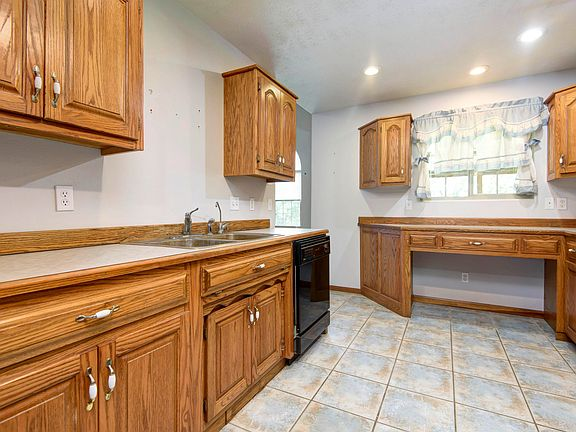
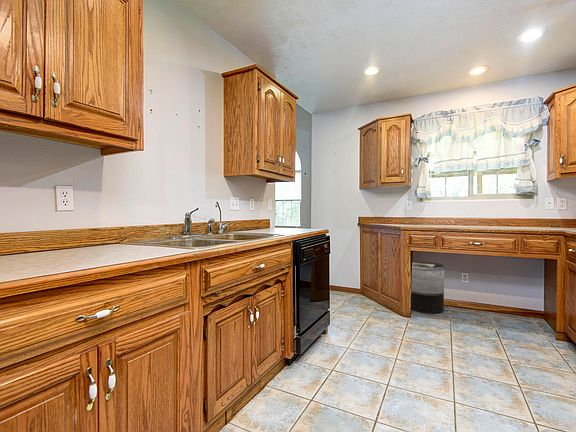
+ trash can [410,261,445,315]
